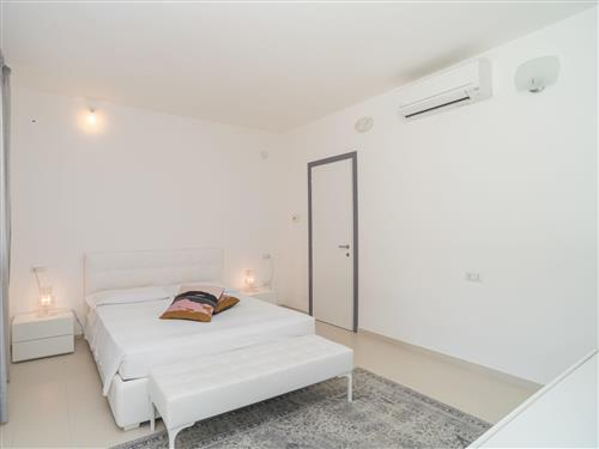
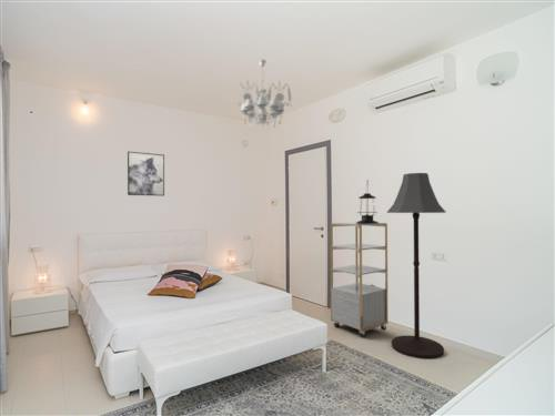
+ floor lamp [386,172,447,359]
+ shelving unit [330,221,390,338]
+ lantern [356,180,380,224]
+ chandelier [236,59,293,128]
+ wall art [127,151,165,197]
